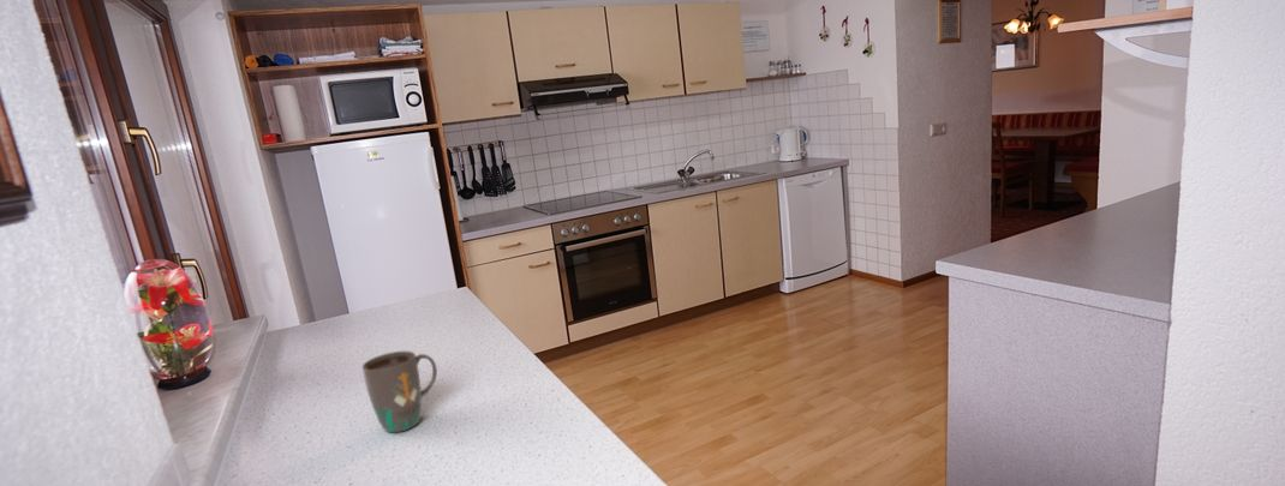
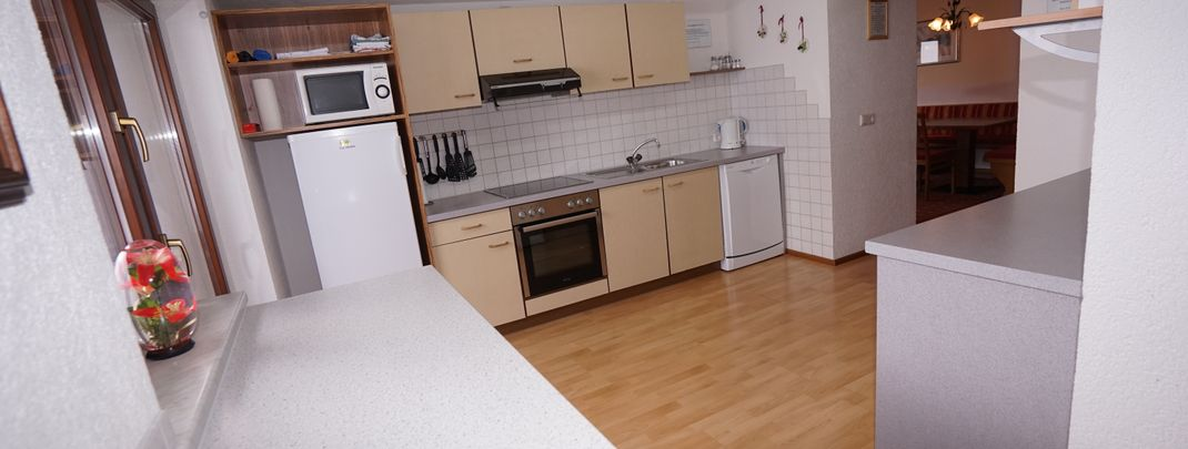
- mug [361,350,438,433]
